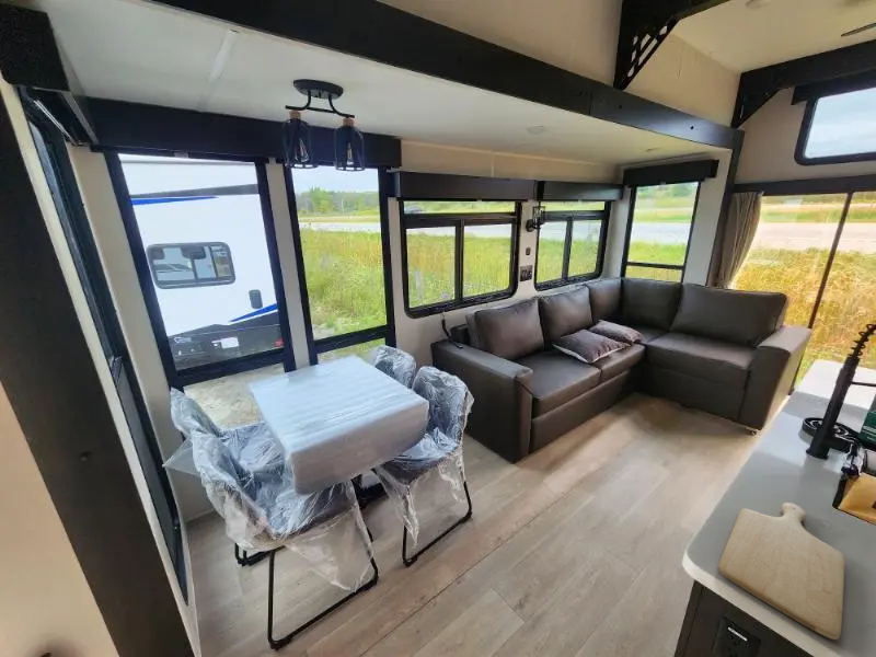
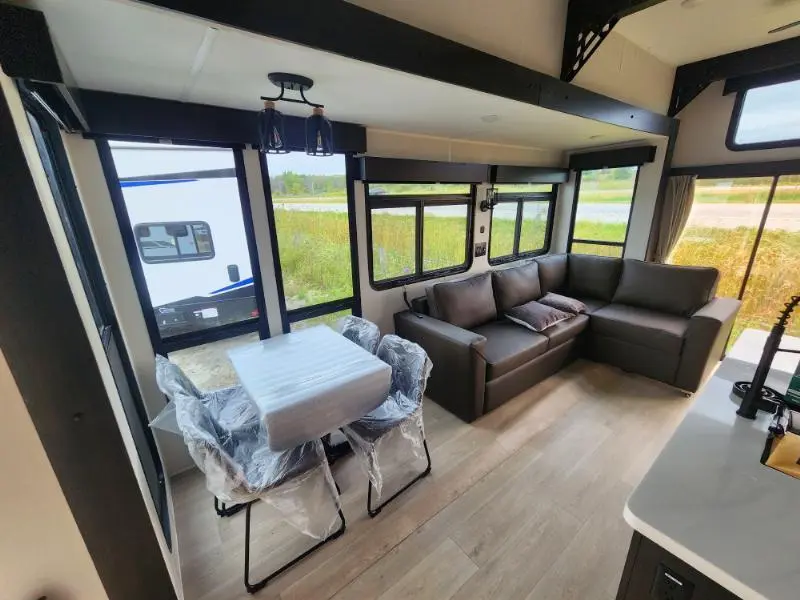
- chopping board [717,502,846,641]
